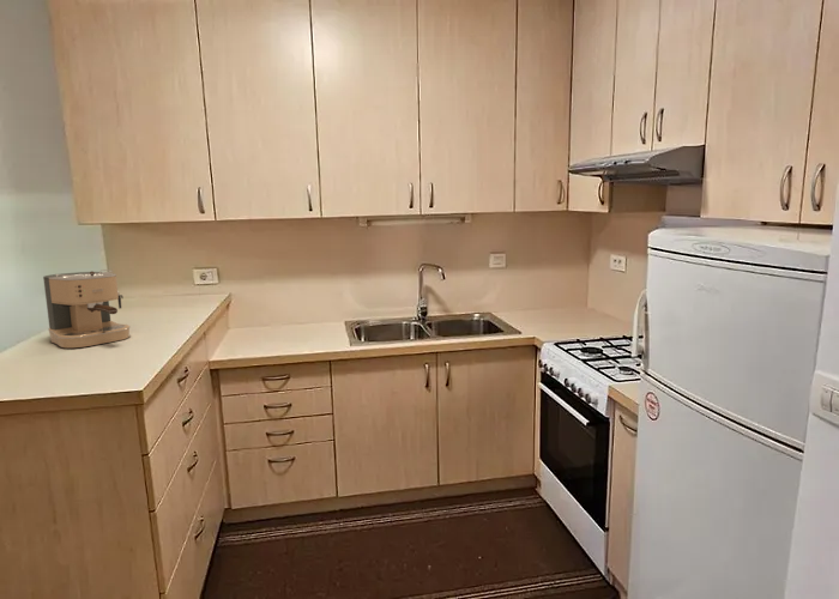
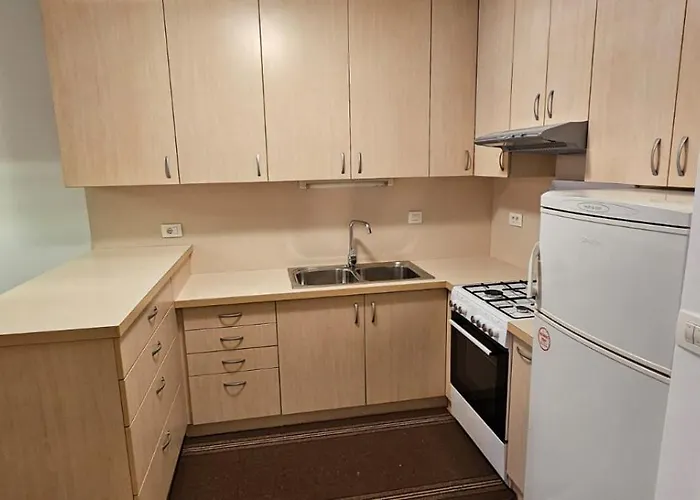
- coffee maker [42,268,131,349]
